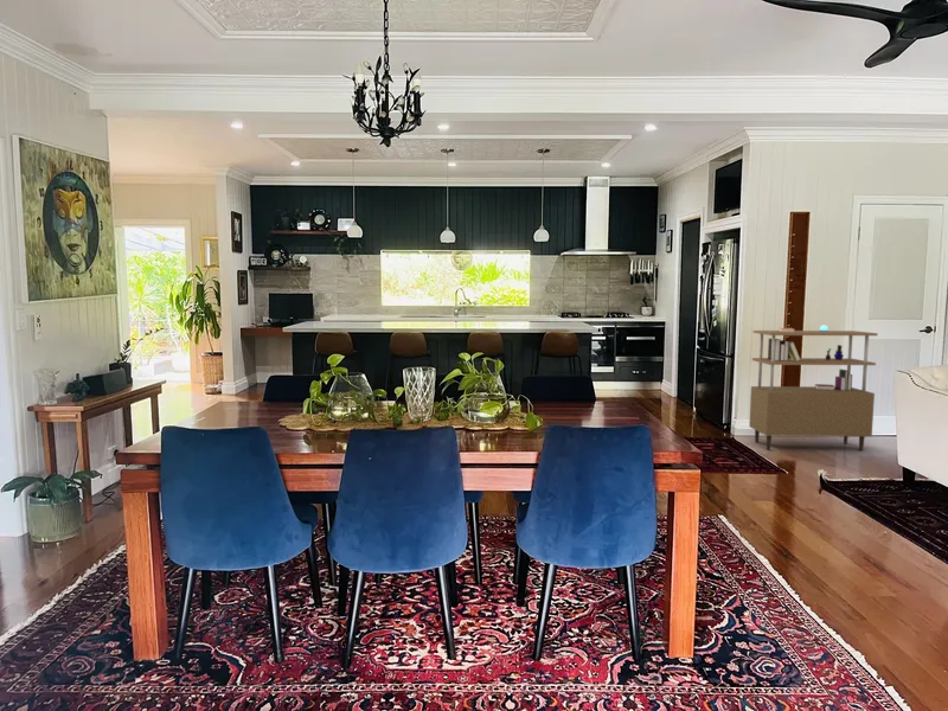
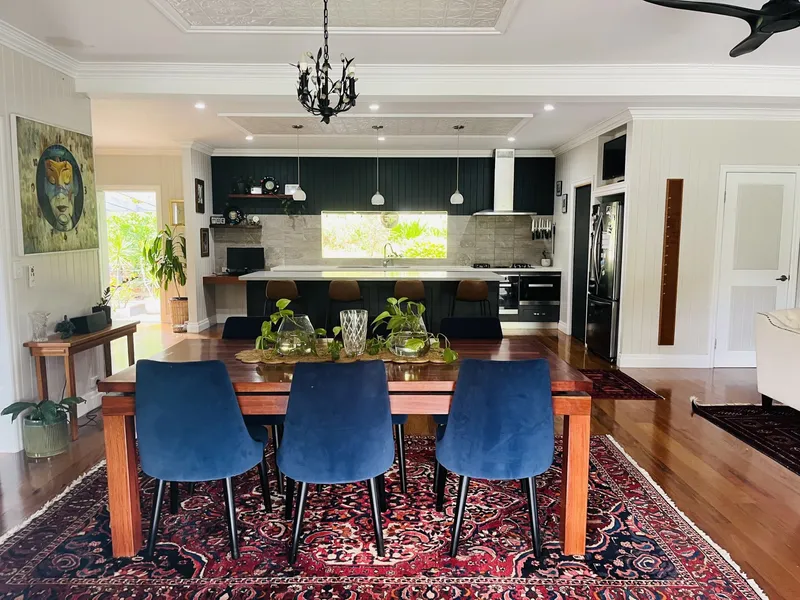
- shelving unit [748,324,879,451]
